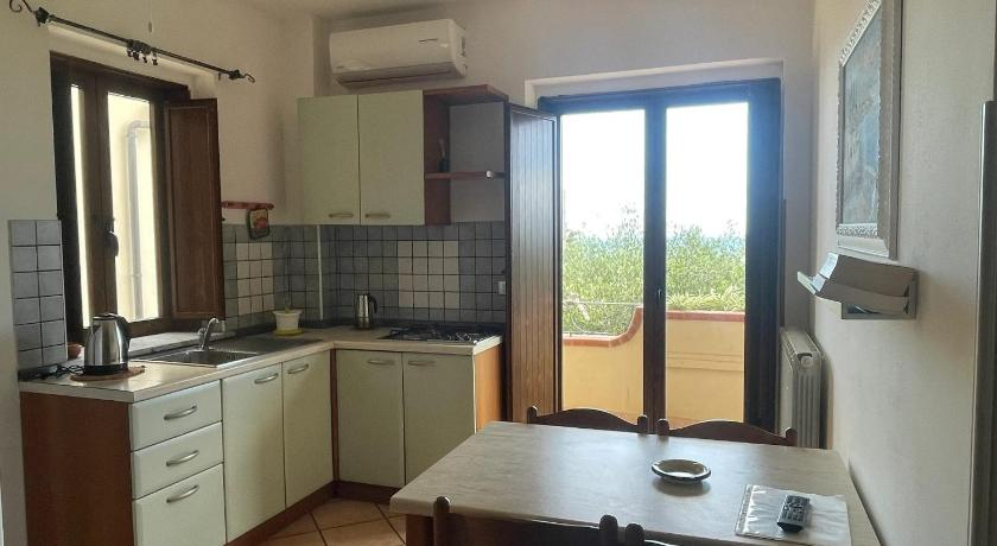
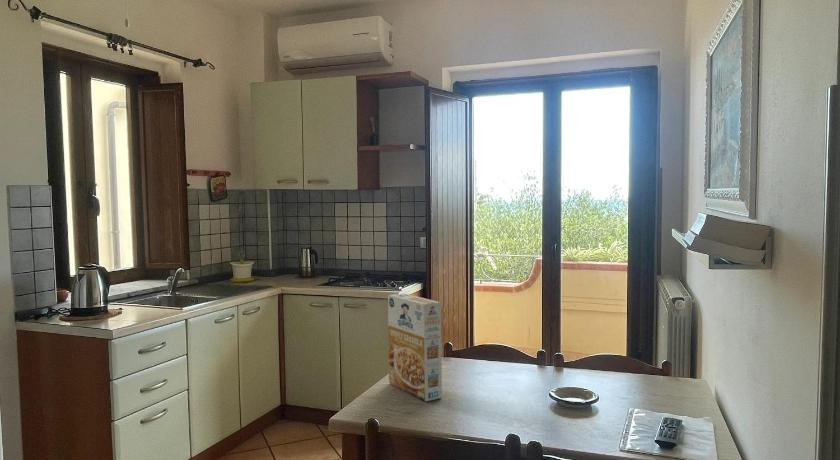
+ cereal box [387,292,443,402]
